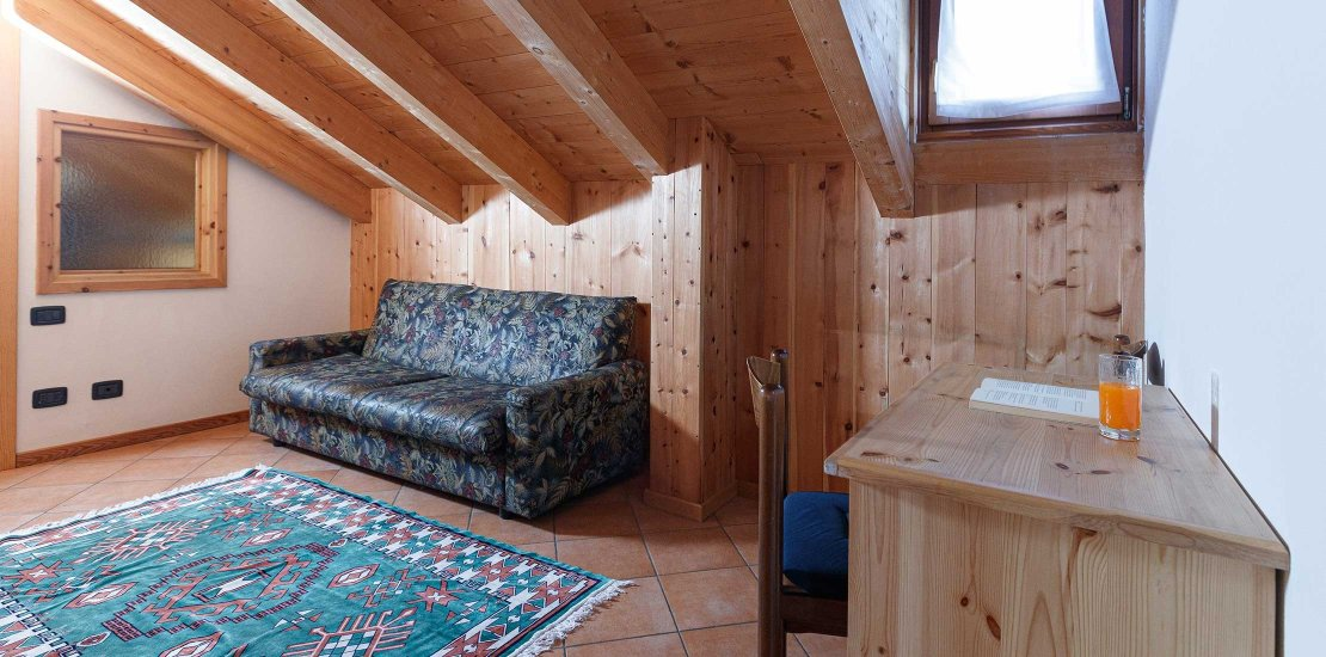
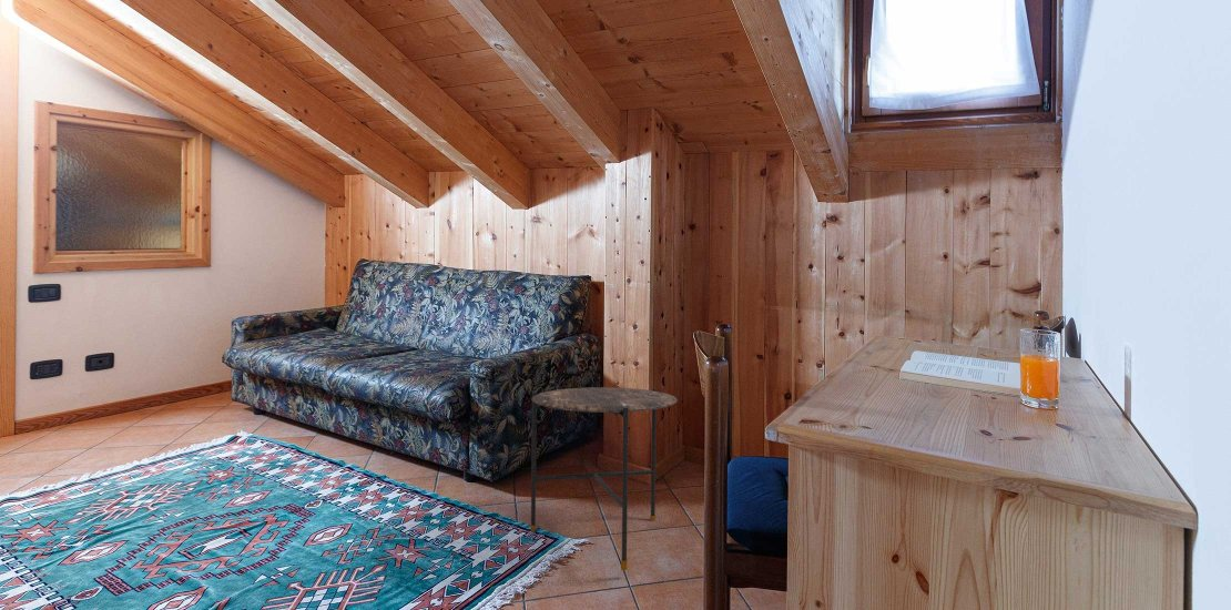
+ side table [529,386,679,572]
